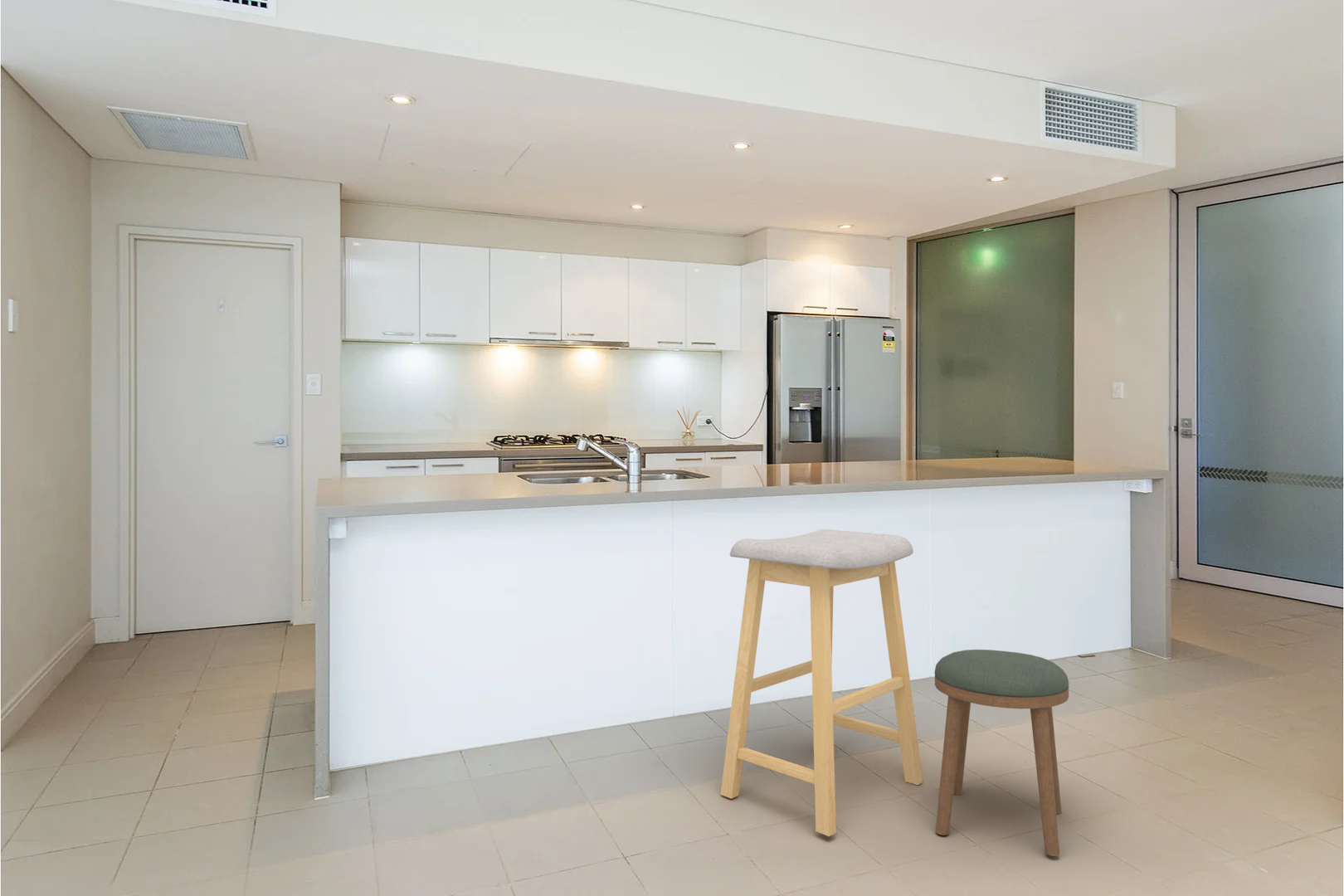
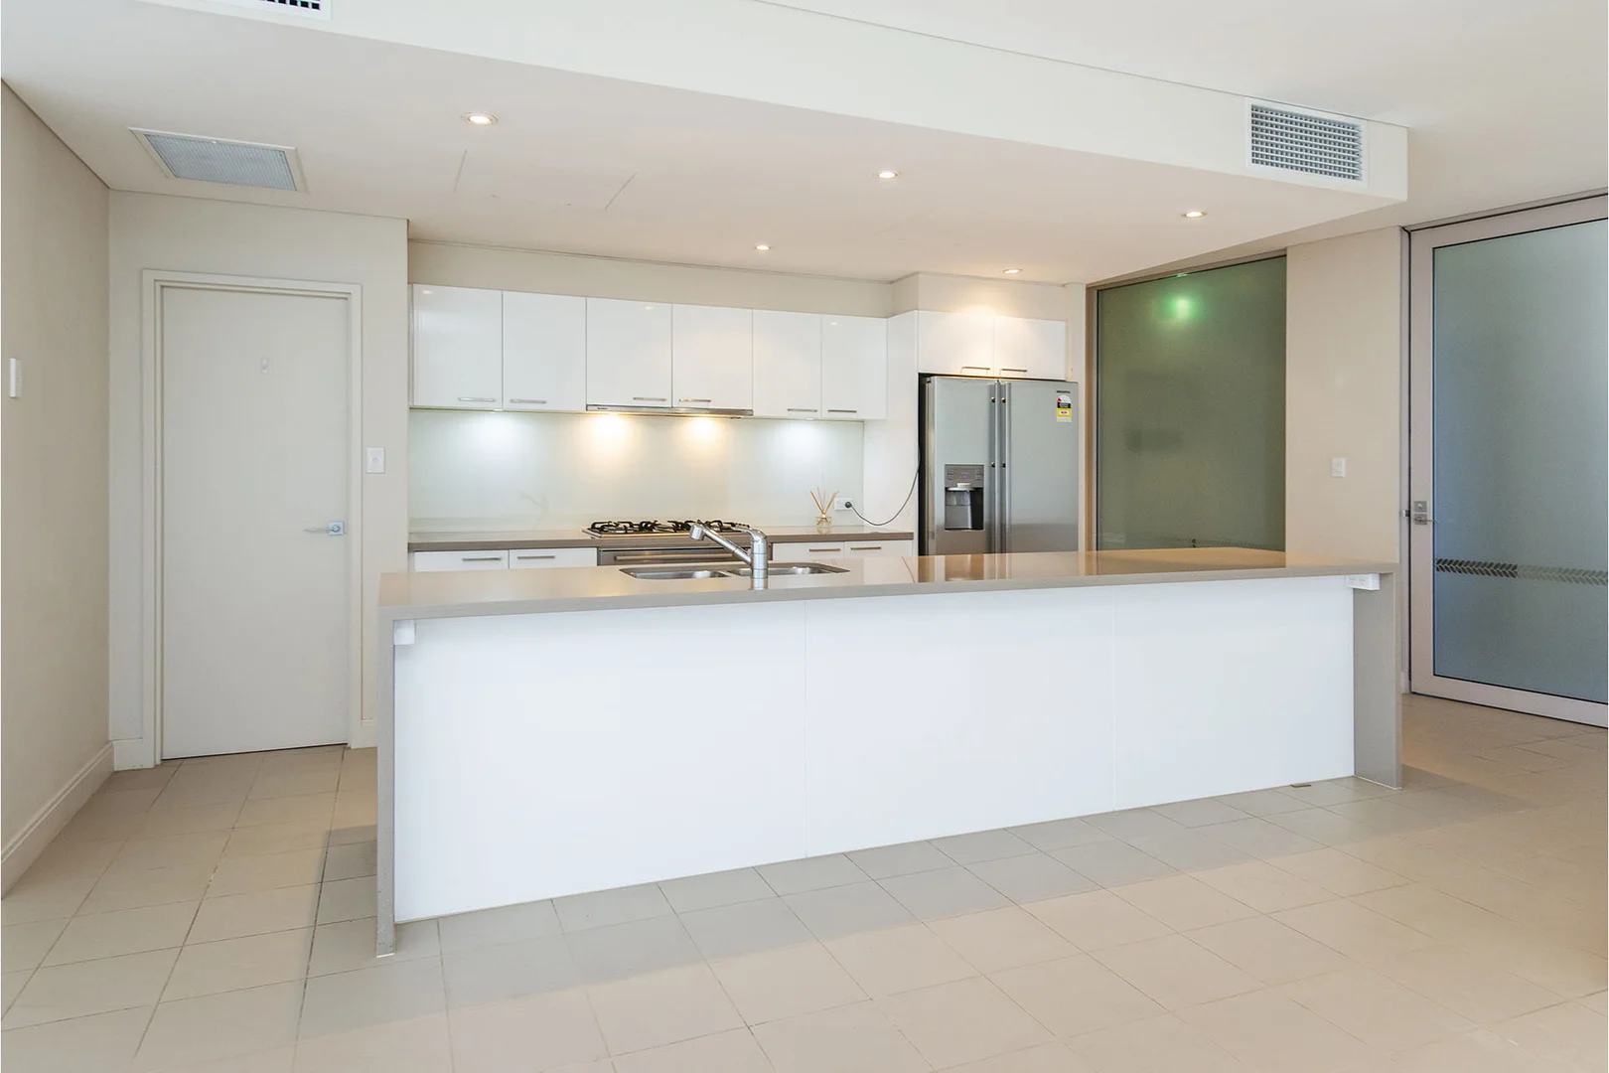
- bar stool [720,528,923,837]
- stool [934,649,1069,857]
